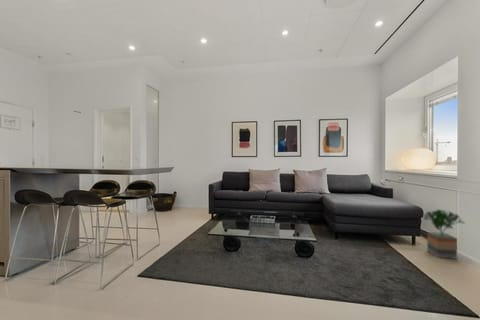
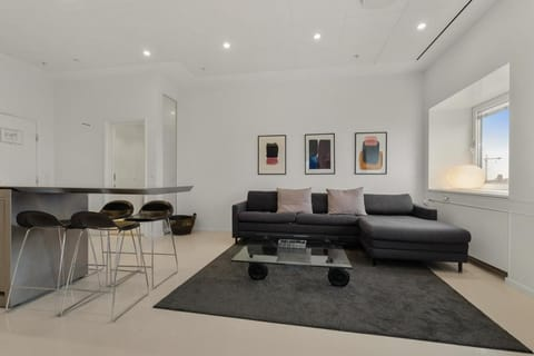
- potted tree [422,208,466,260]
